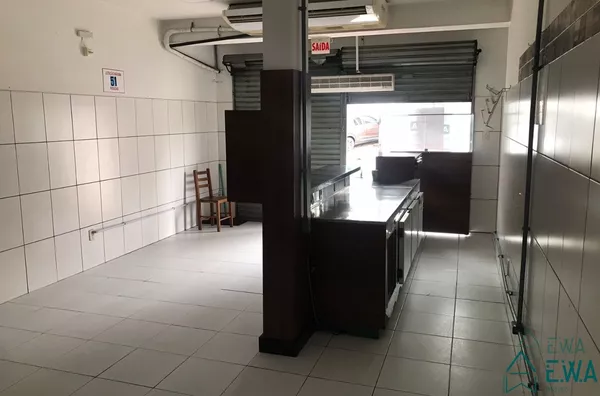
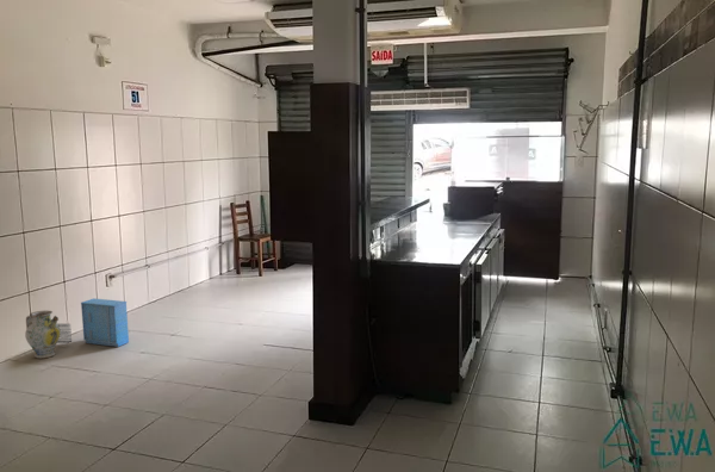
+ storage bin [56,298,130,348]
+ ceramic jug [24,310,61,360]
